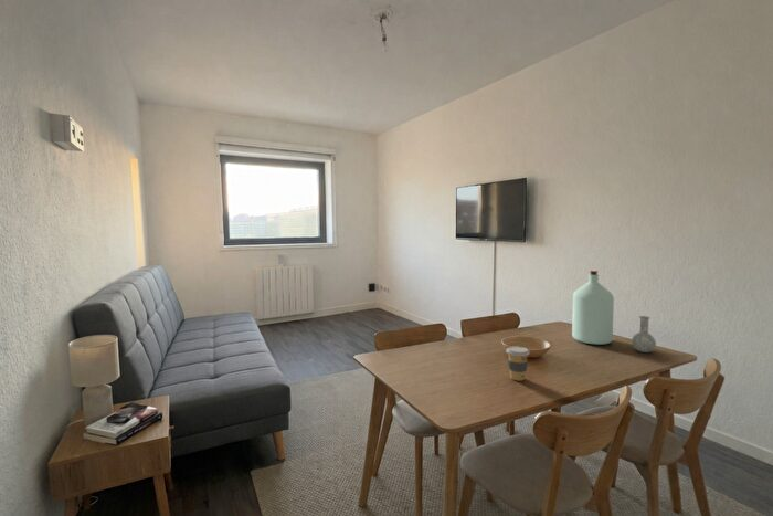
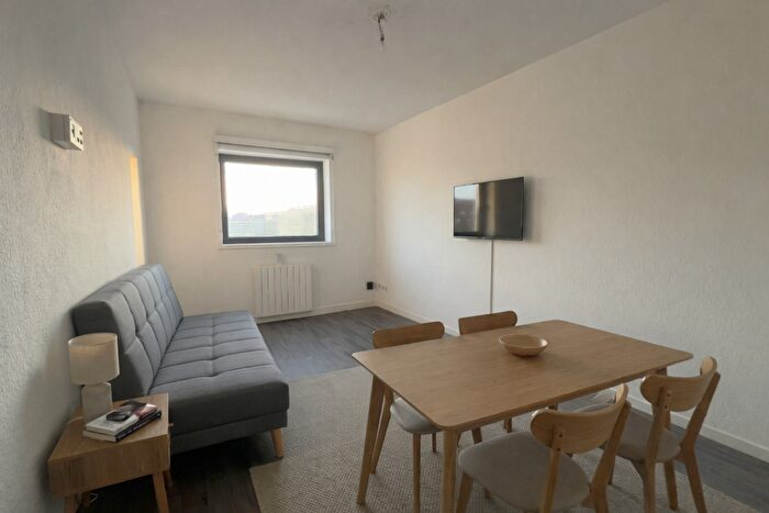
- coffee cup [505,345,531,382]
- bottle [571,270,657,354]
